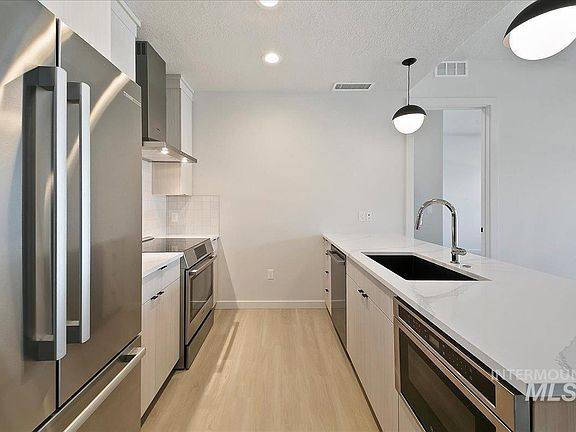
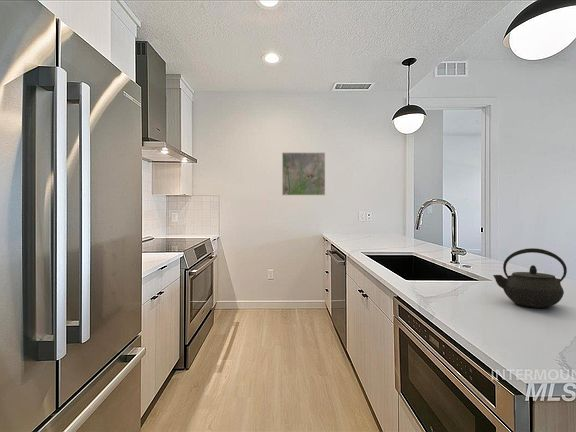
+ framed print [281,152,326,196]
+ kettle [492,247,568,309]
